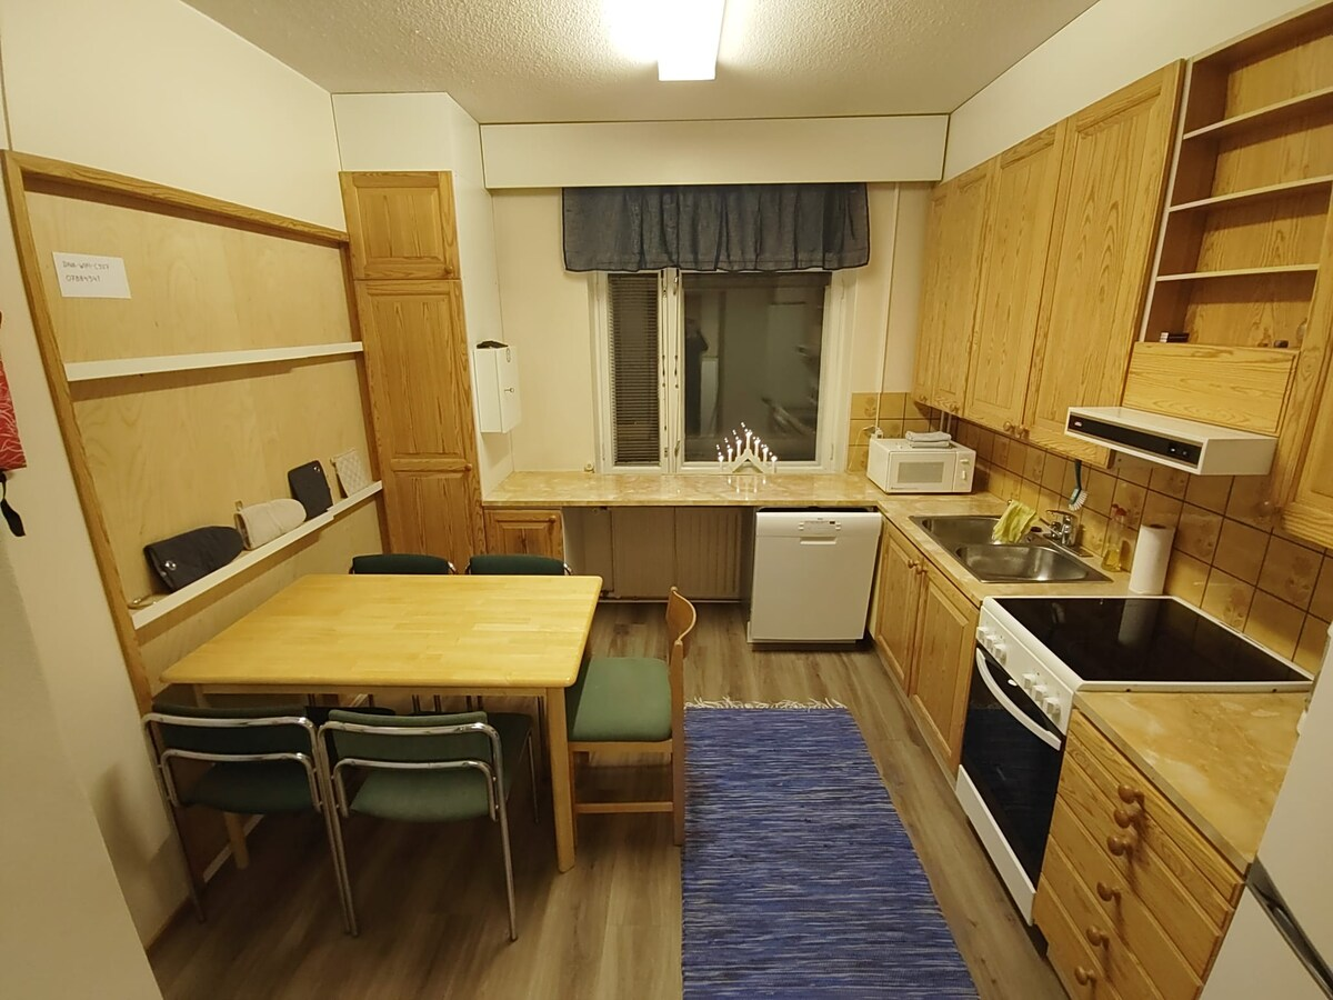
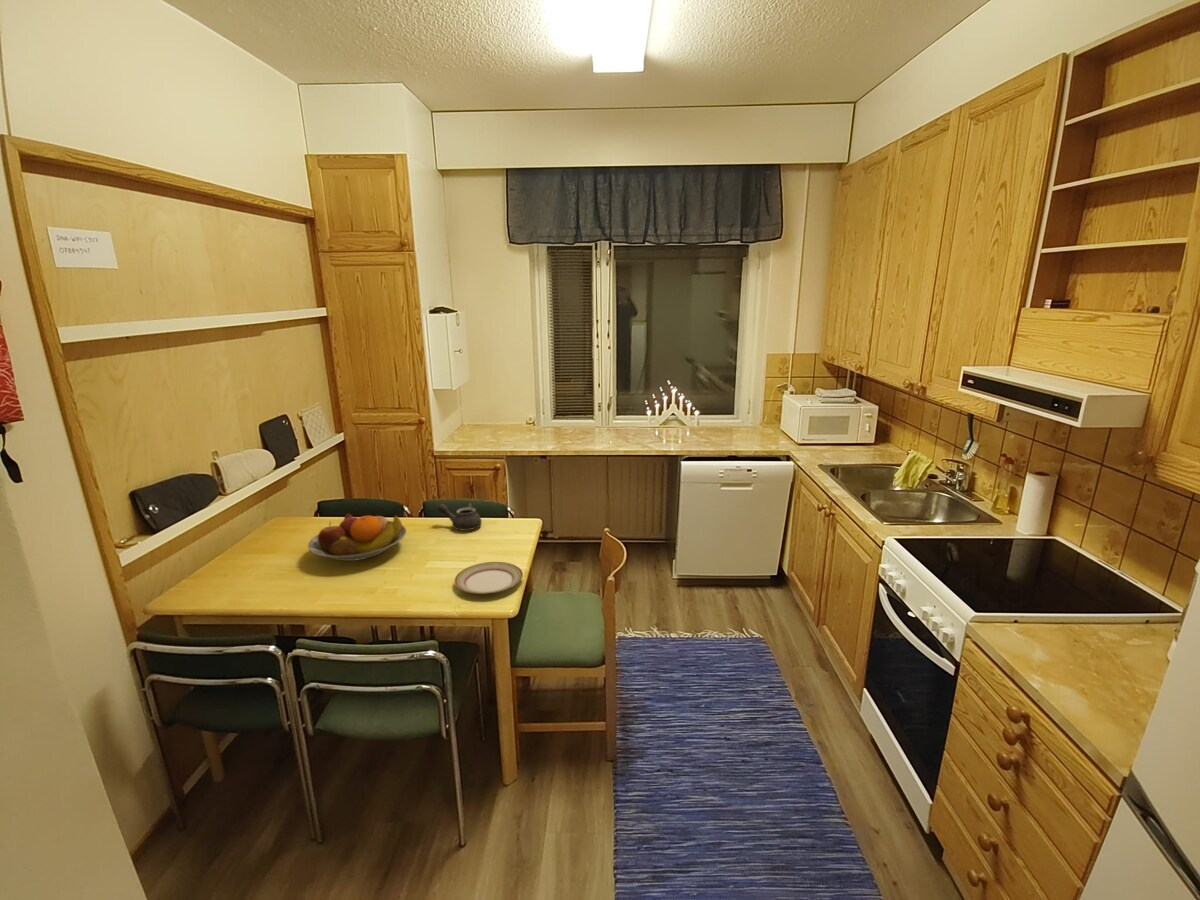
+ fruit bowl [307,513,407,562]
+ teapot [436,502,483,531]
+ plate [454,561,524,595]
